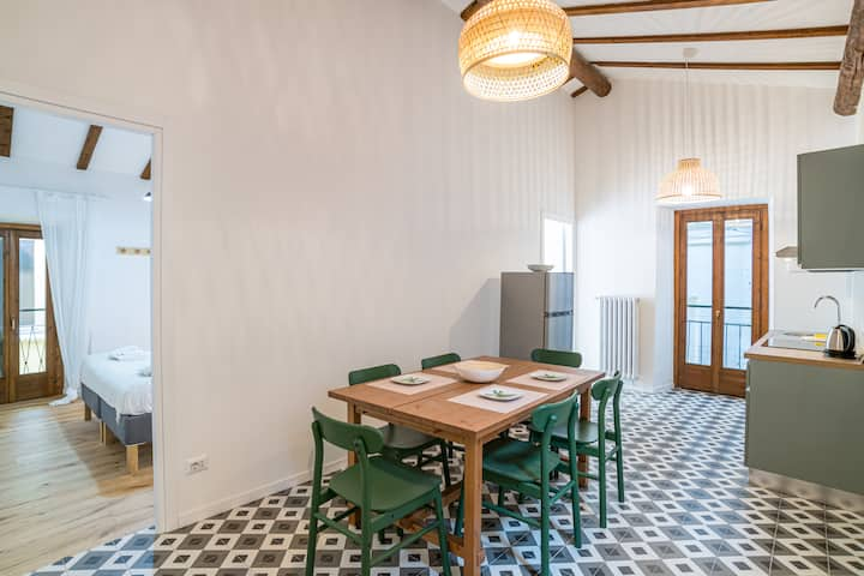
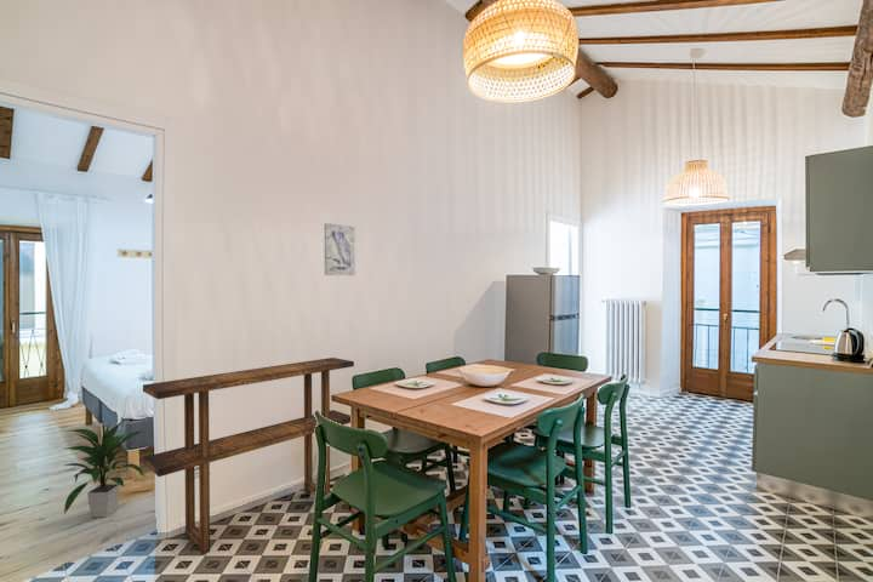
+ wall art [324,222,356,276]
+ console table [142,356,355,555]
+ indoor plant [63,420,147,519]
